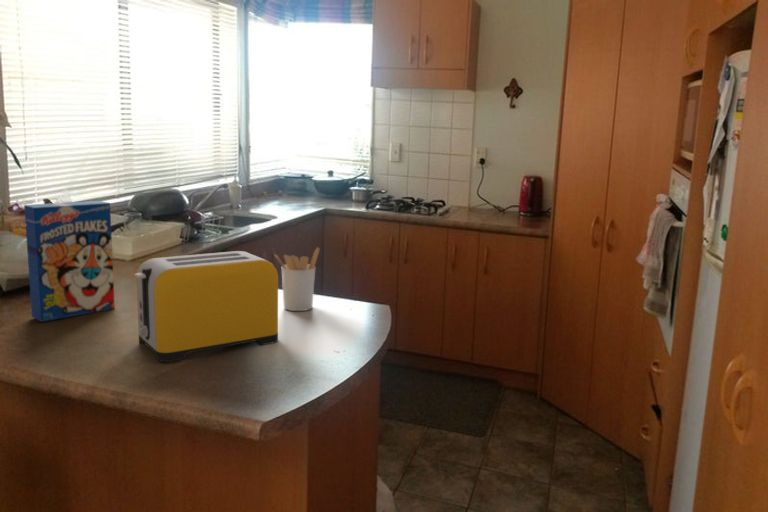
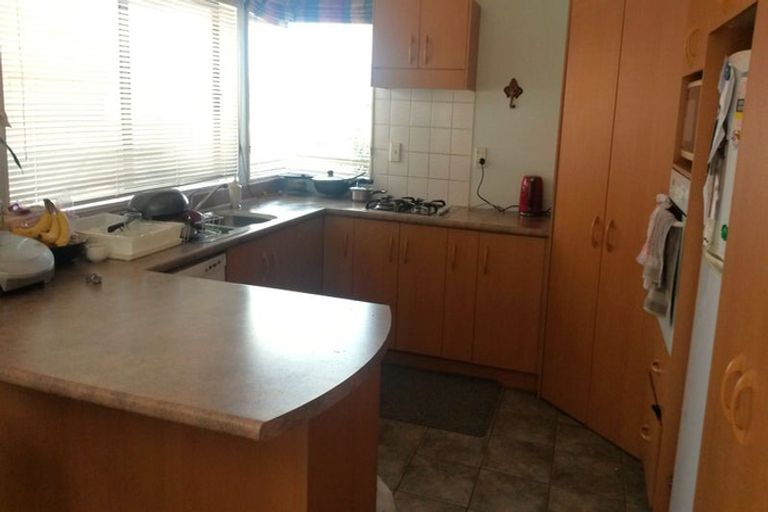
- cereal box [23,200,116,323]
- utensil holder [274,246,321,312]
- toaster [133,250,279,363]
